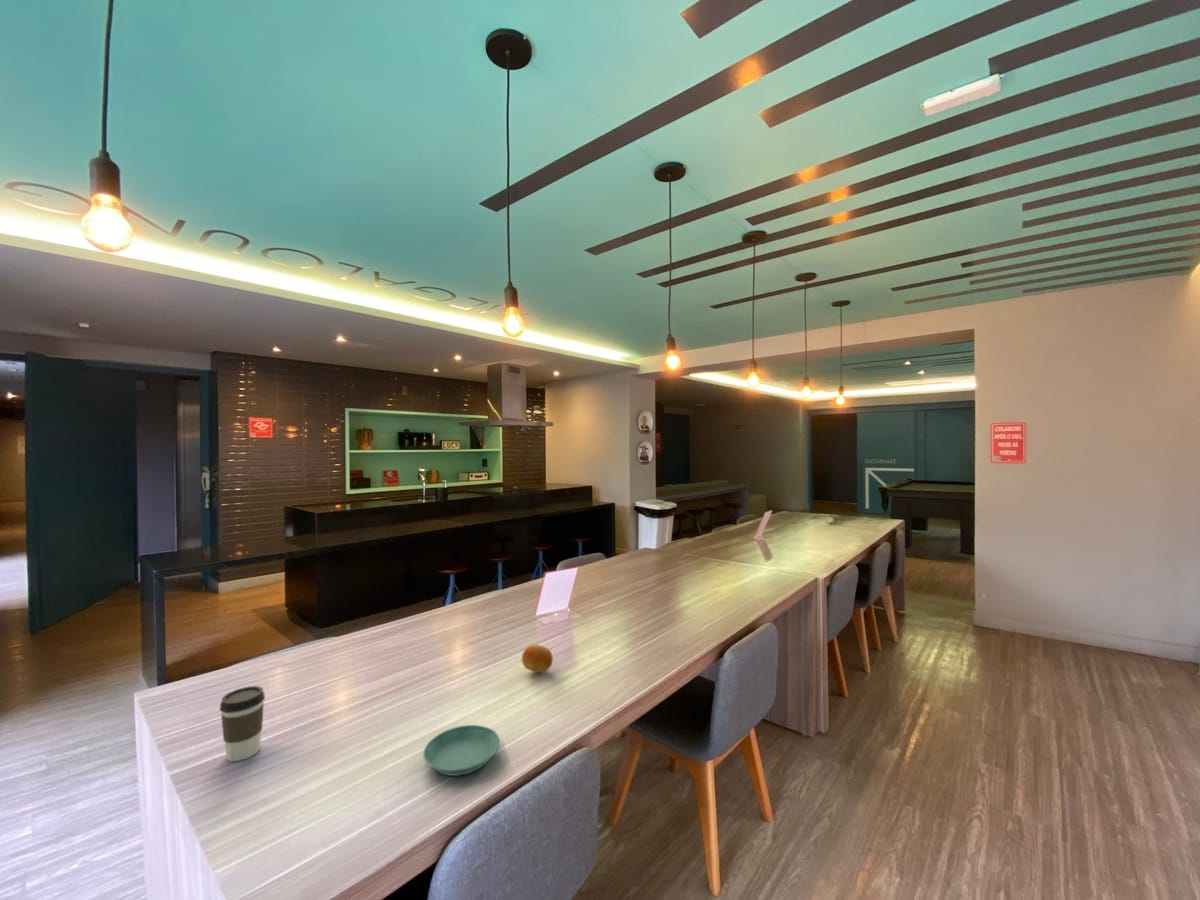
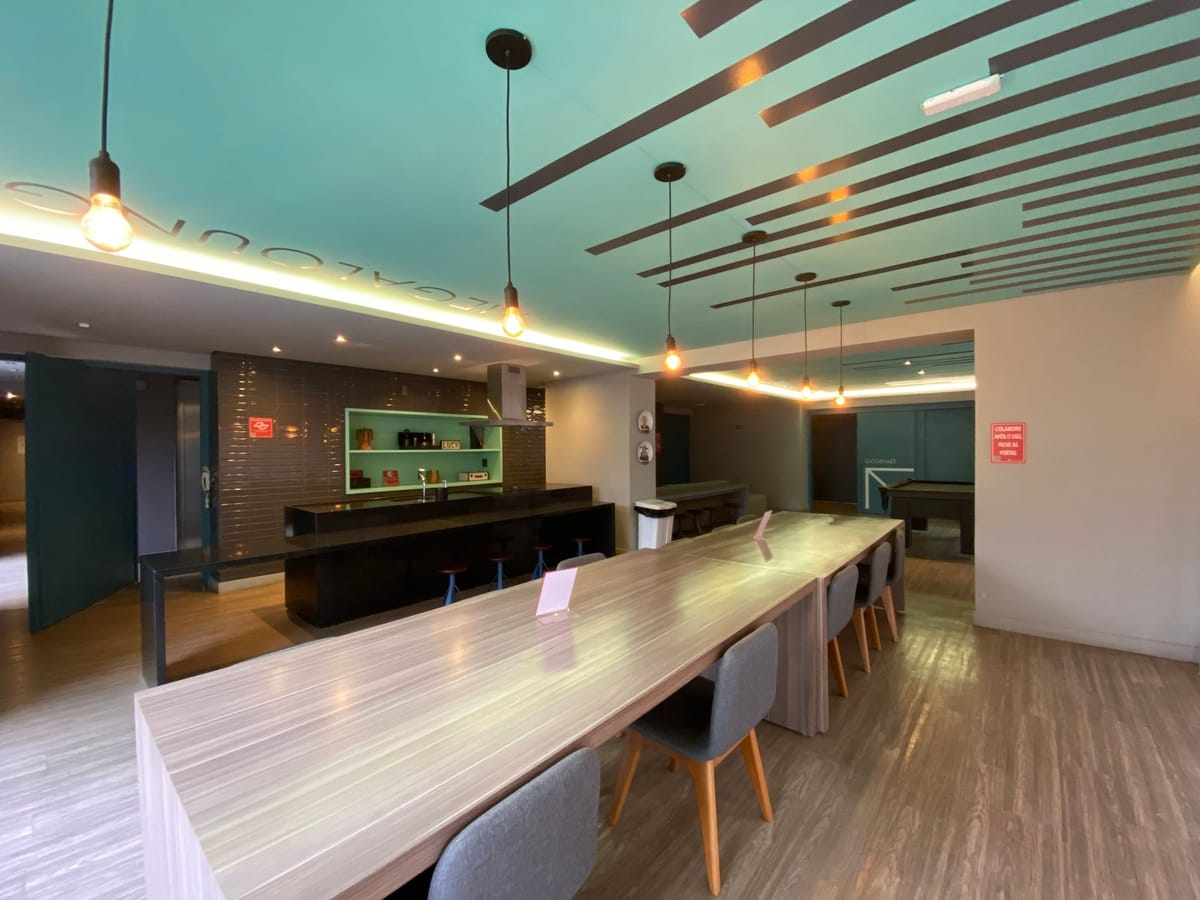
- coffee cup [219,685,266,763]
- saucer [422,724,501,777]
- fruit [521,644,554,674]
